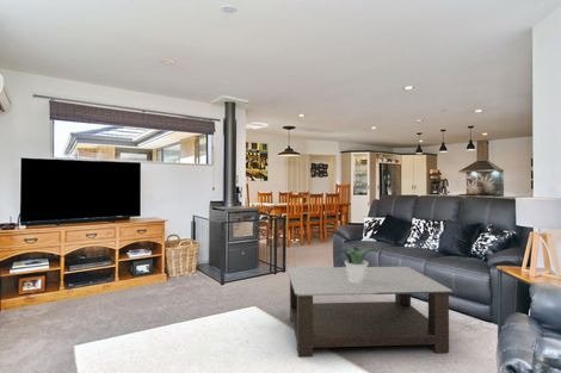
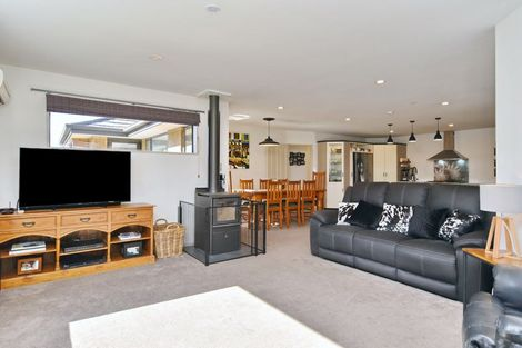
- potted plant [335,245,381,282]
- coffee table [286,266,454,358]
